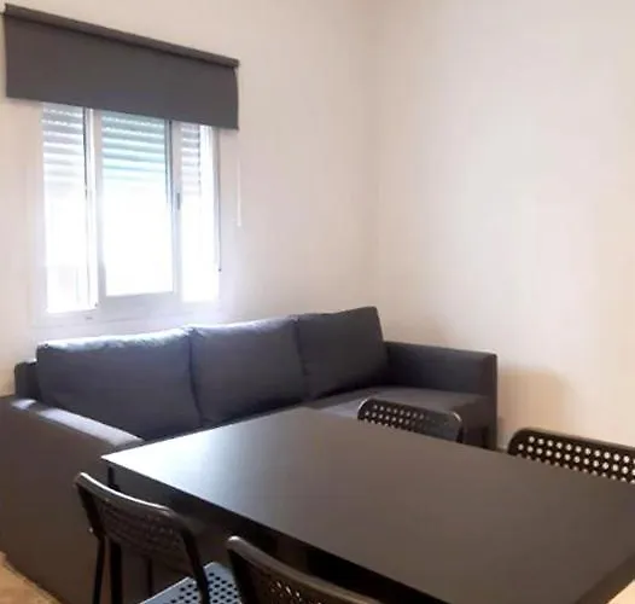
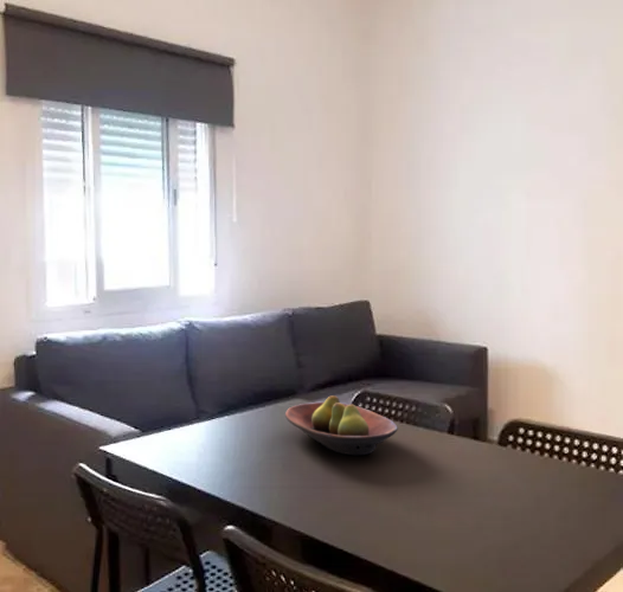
+ fruit bowl [284,394,399,456]
